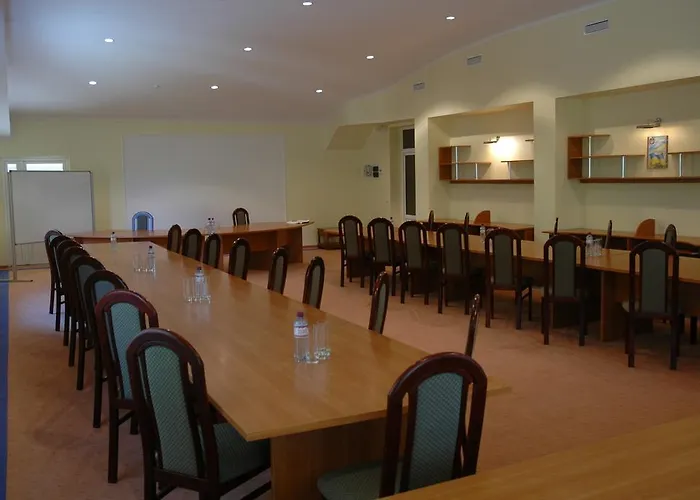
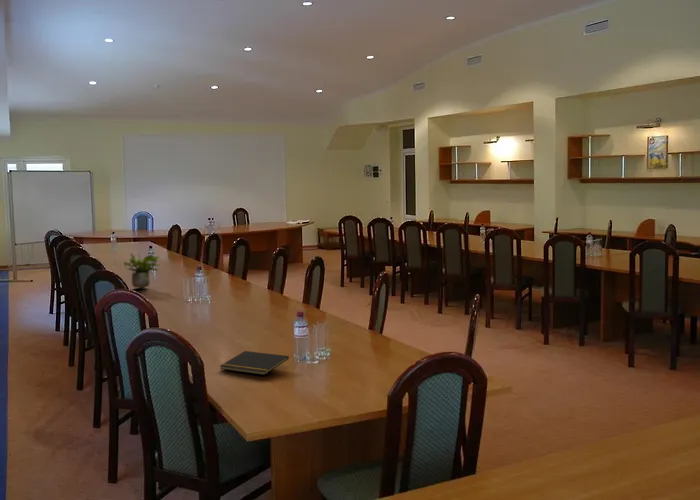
+ notepad [219,350,290,376]
+ potted plant [123,252,160,289]
